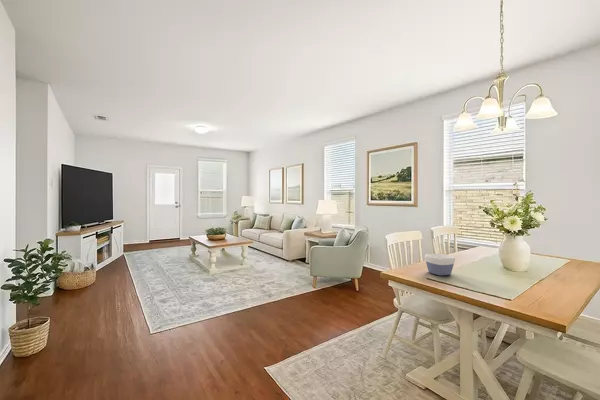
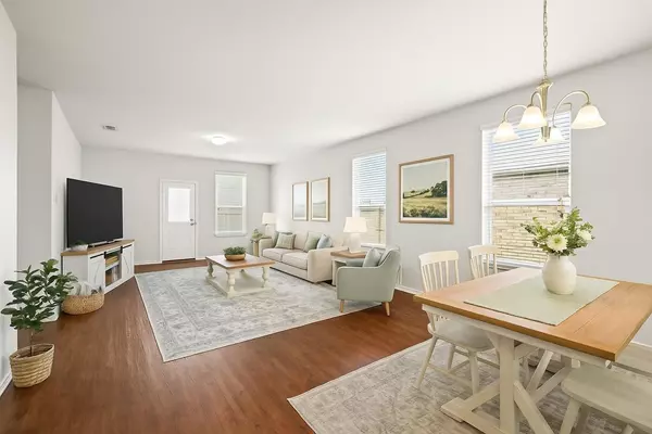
- bowl [424,253,456,276]
